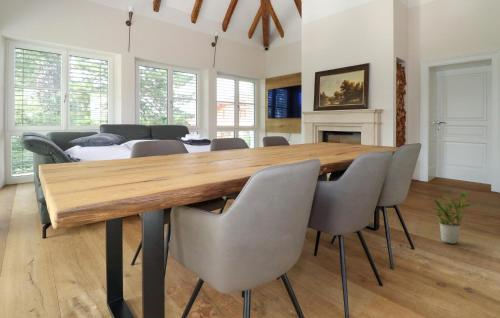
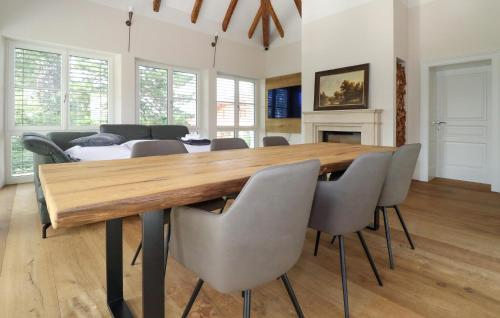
- potted plant [423,191,480,245]
